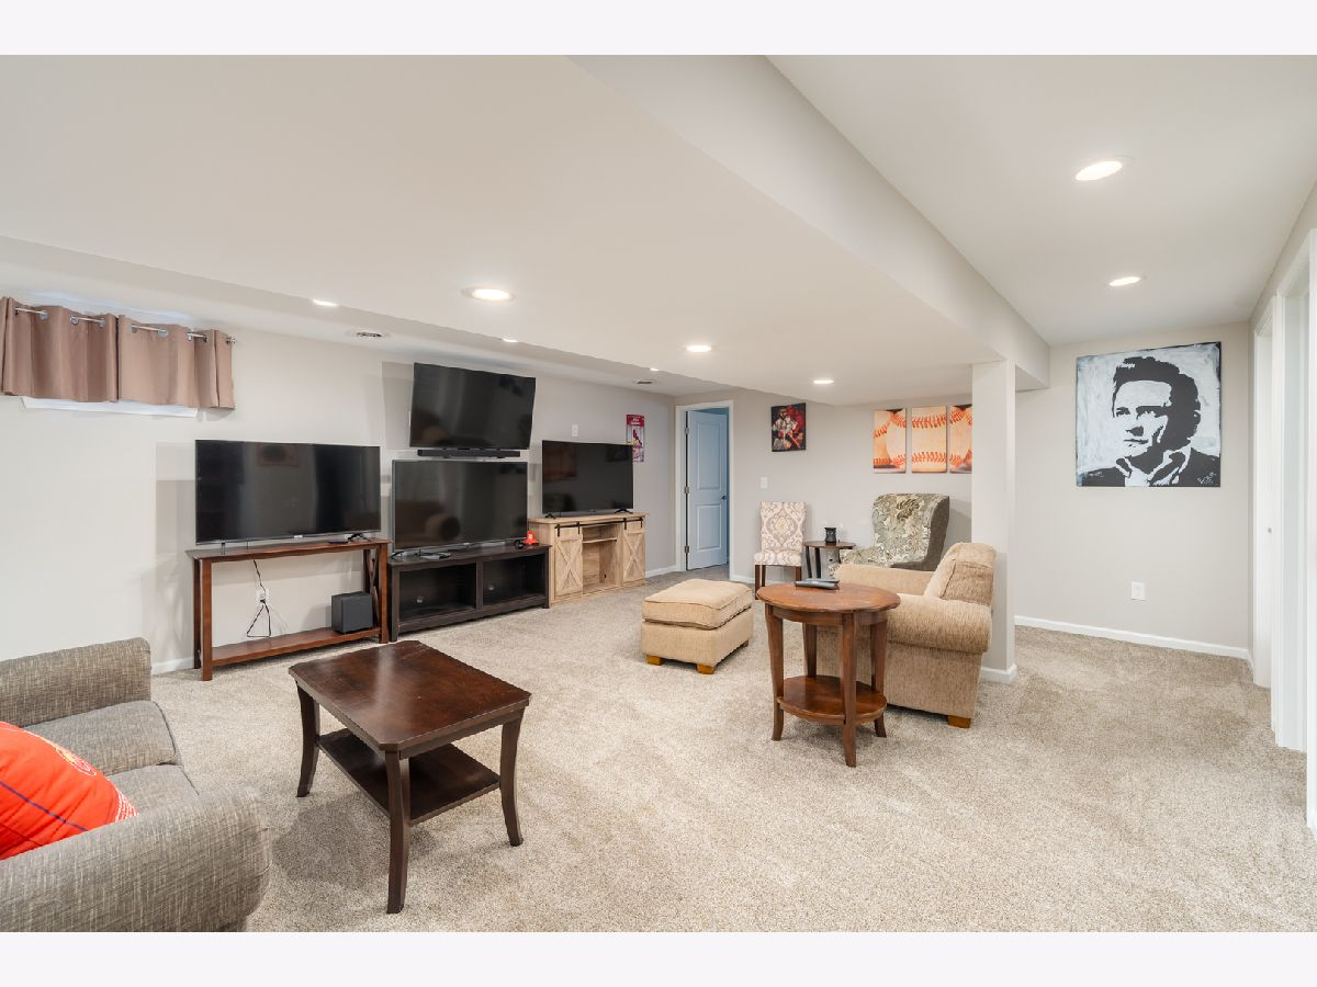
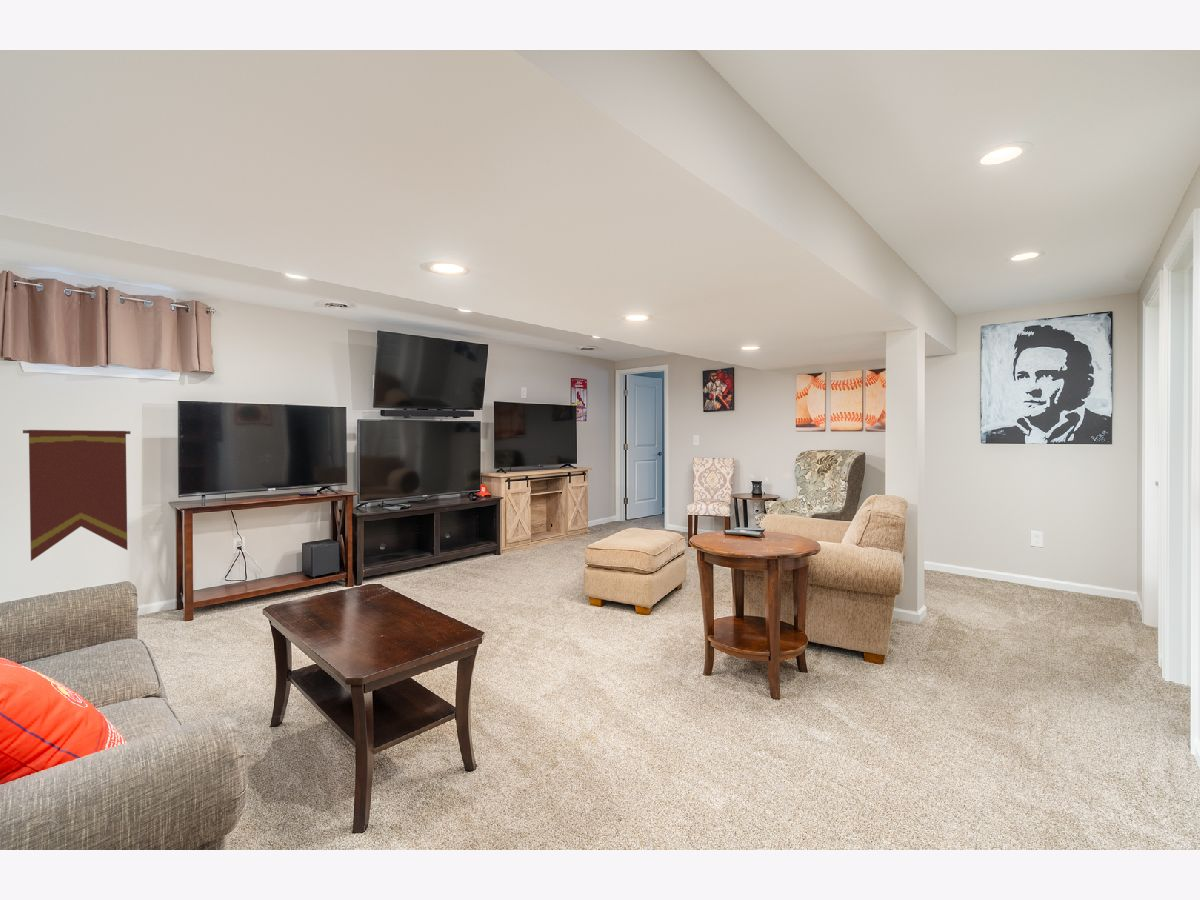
+ pennant [22,429,132,562]
